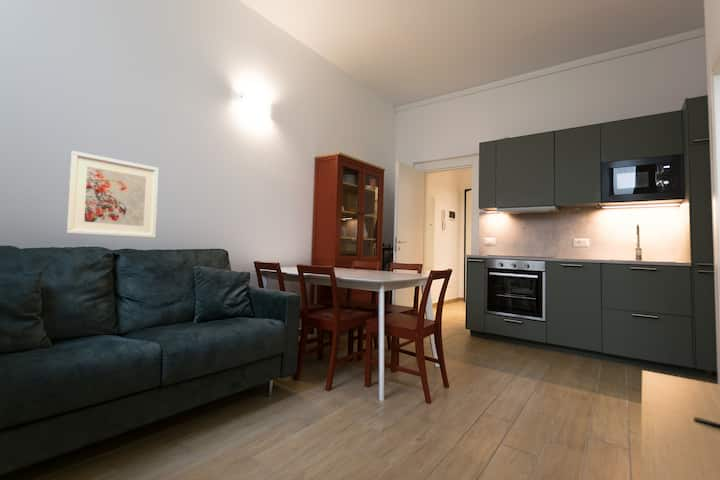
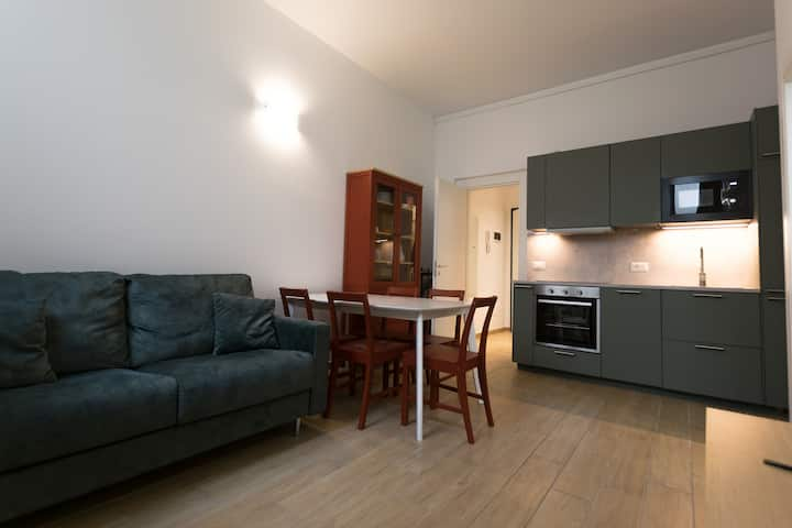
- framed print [66,150,159,239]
